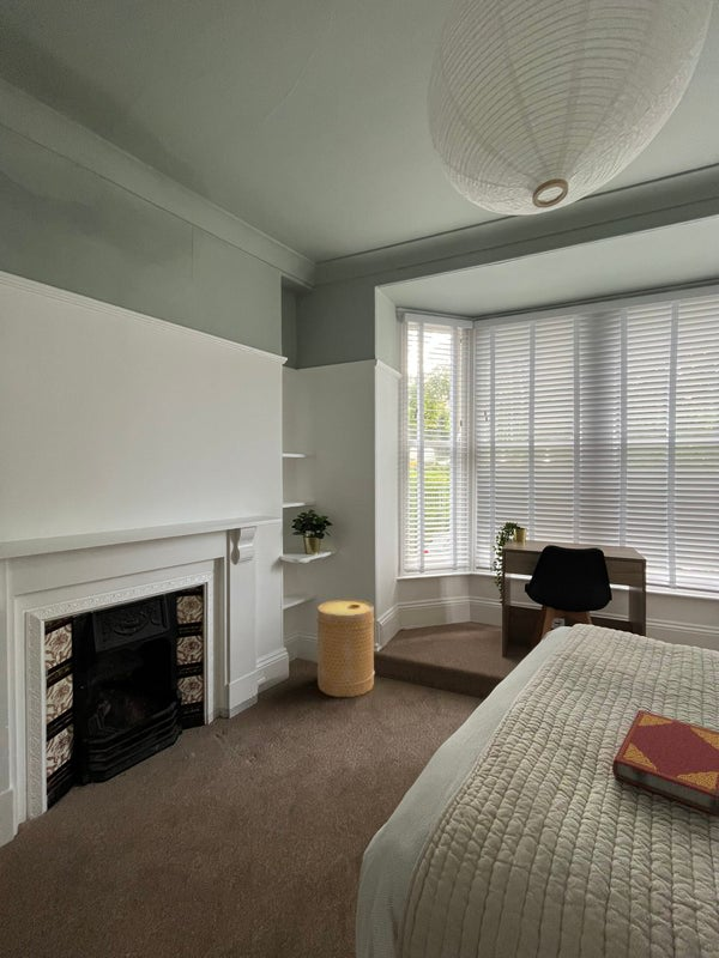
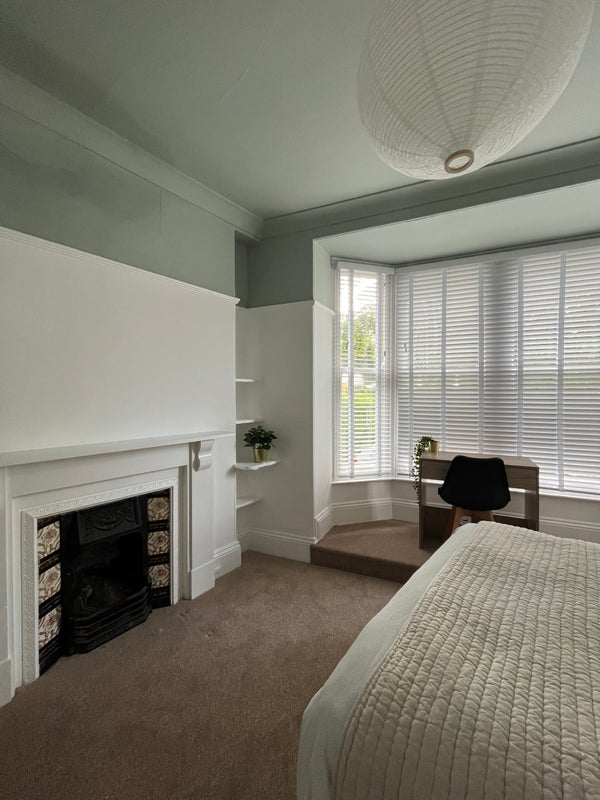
- hardback book [611,709,719,817]
- basket [315,599,376,698]
